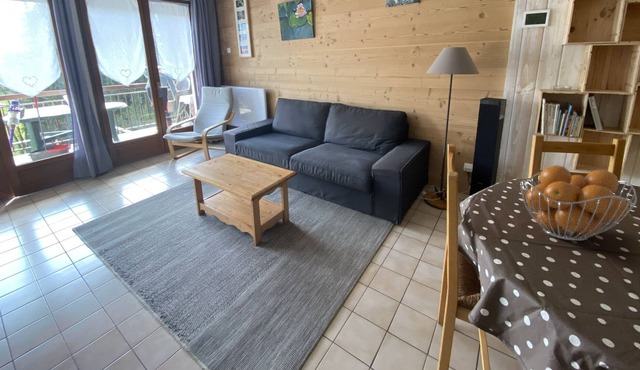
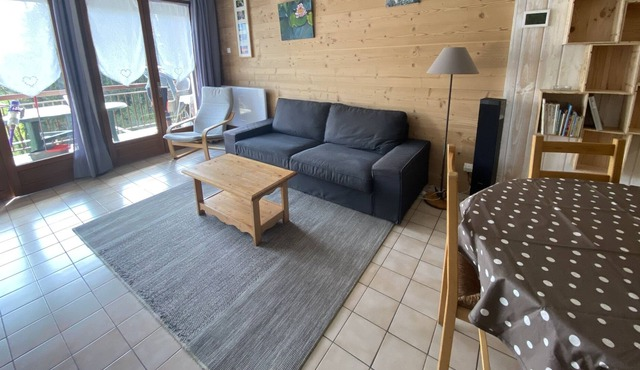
- fruit basket [519,164,638,242]
